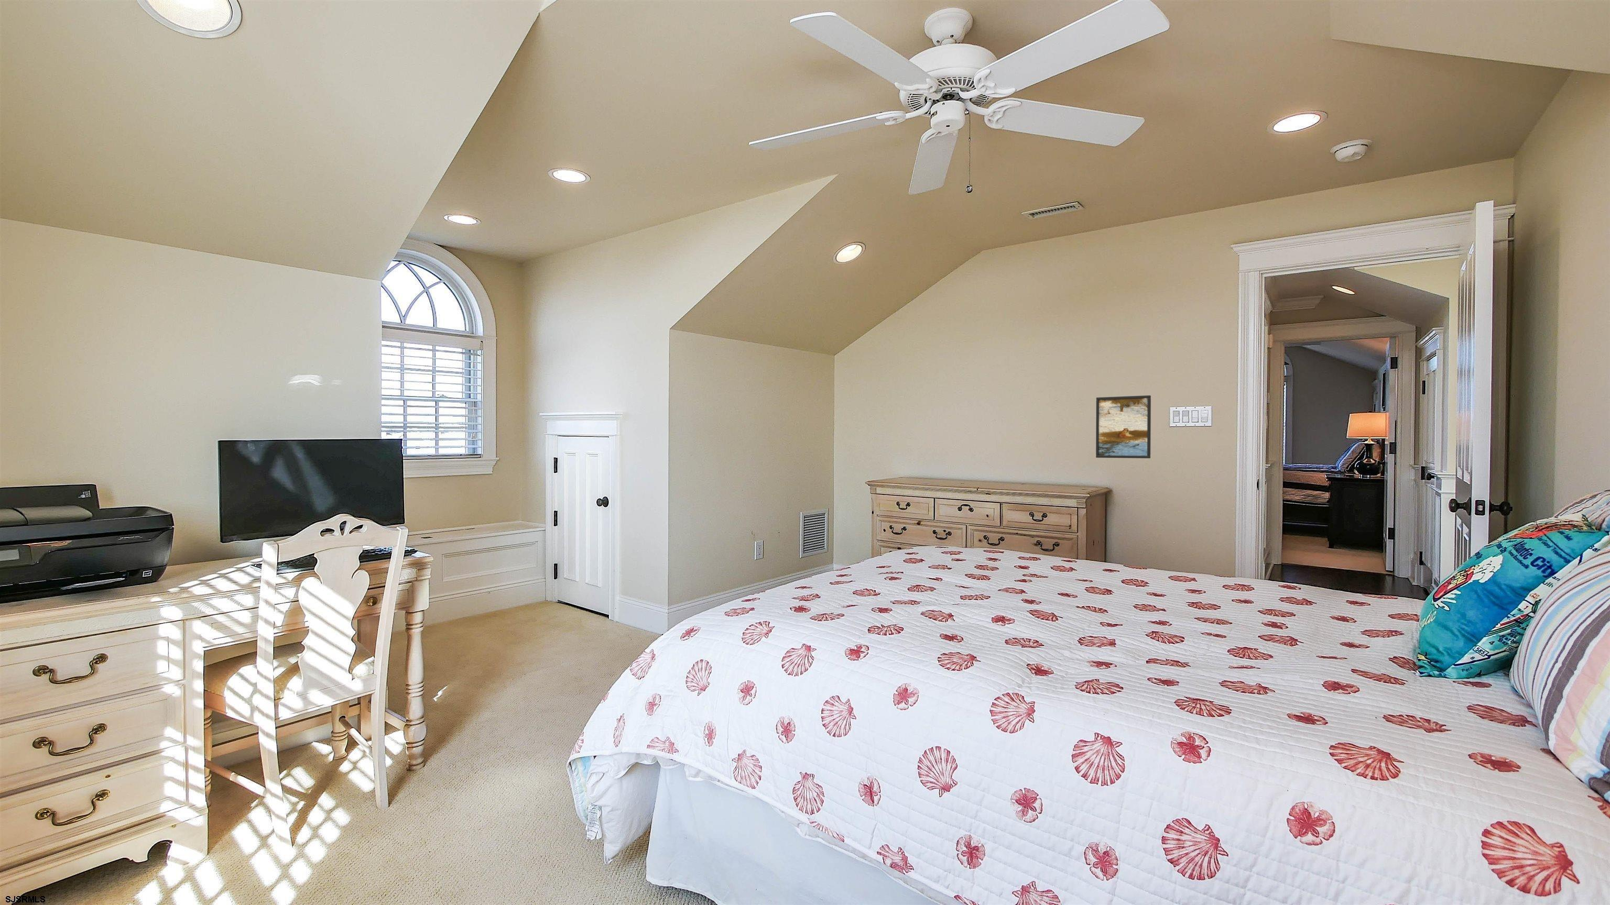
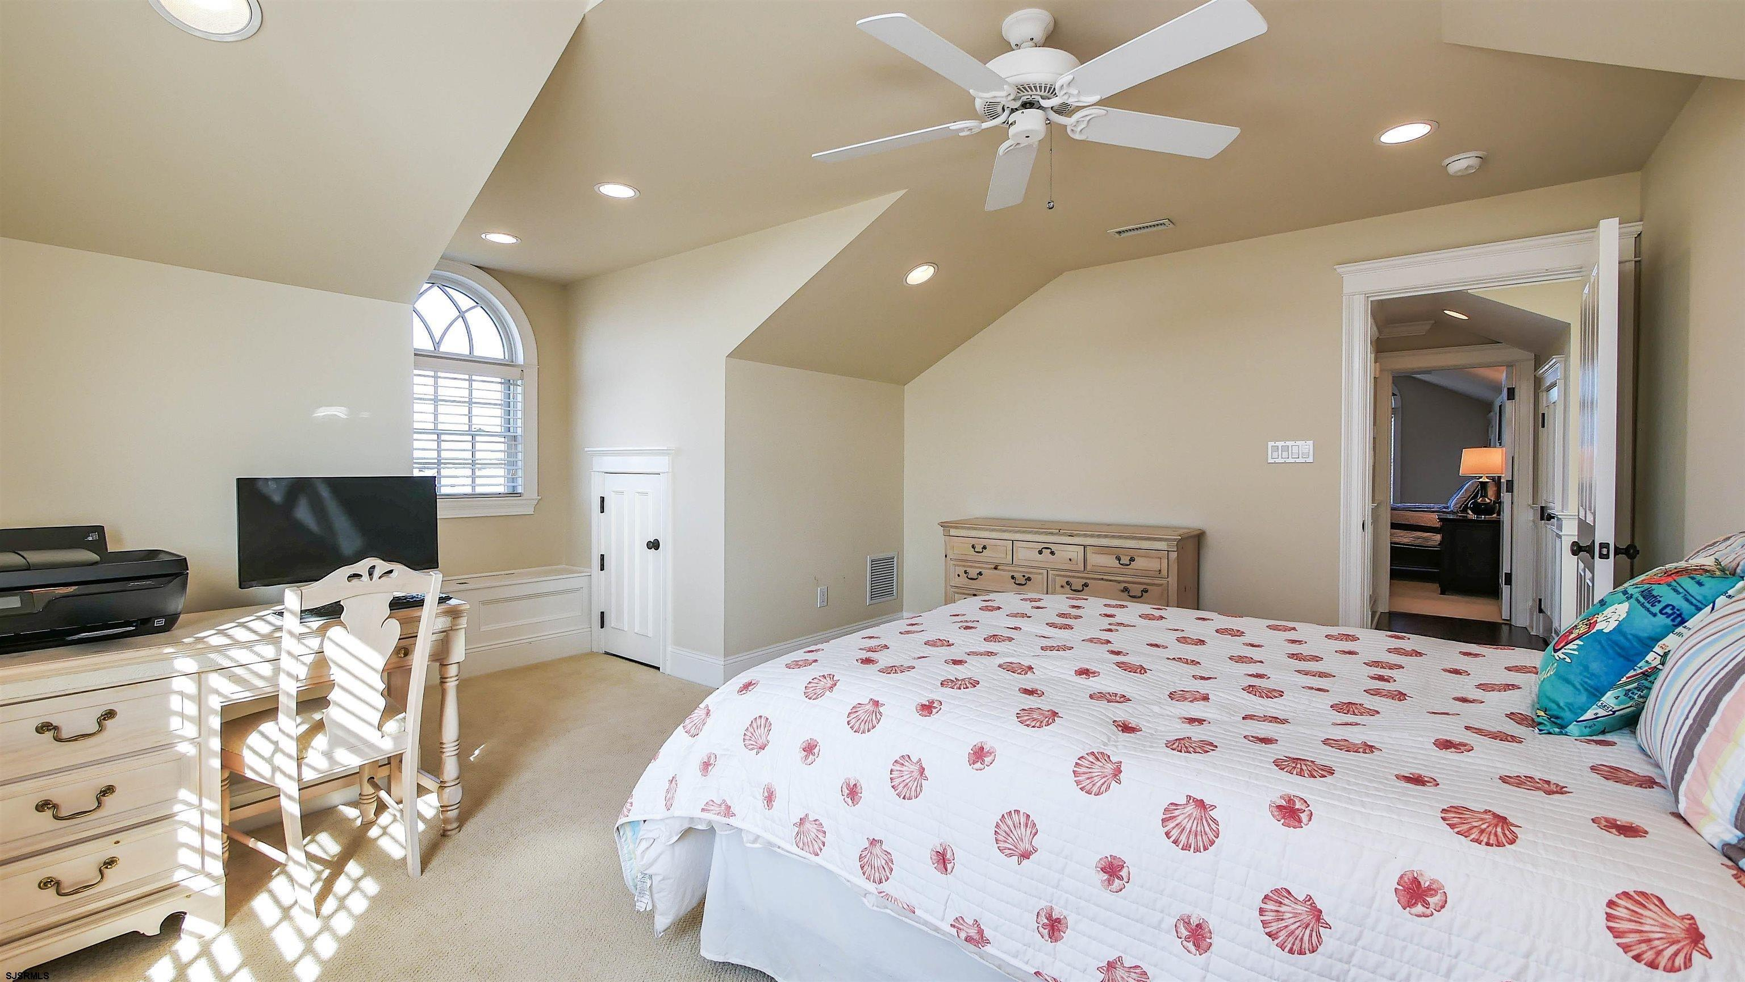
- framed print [1096,394,1151,459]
